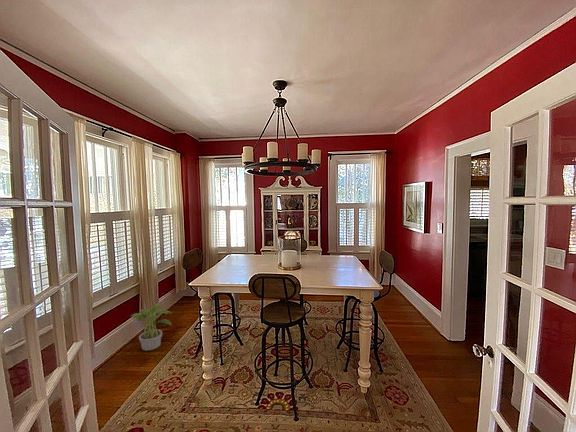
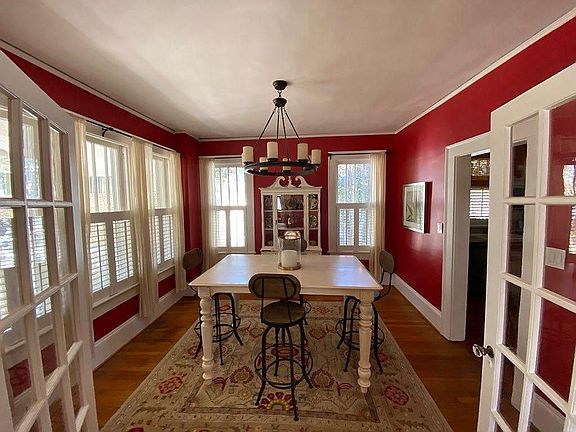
- potted plant [129,302,173,352]
